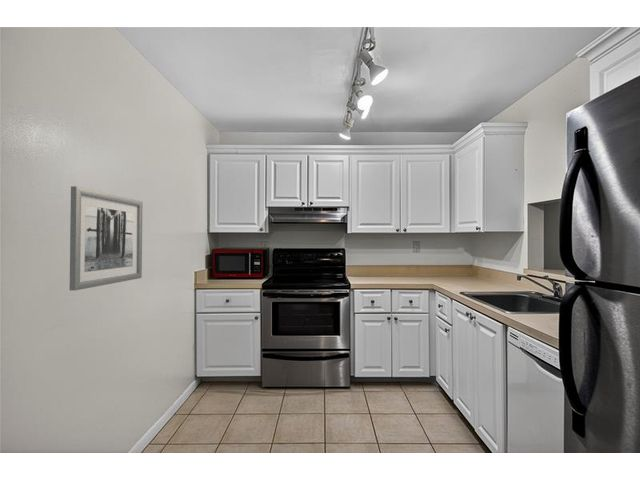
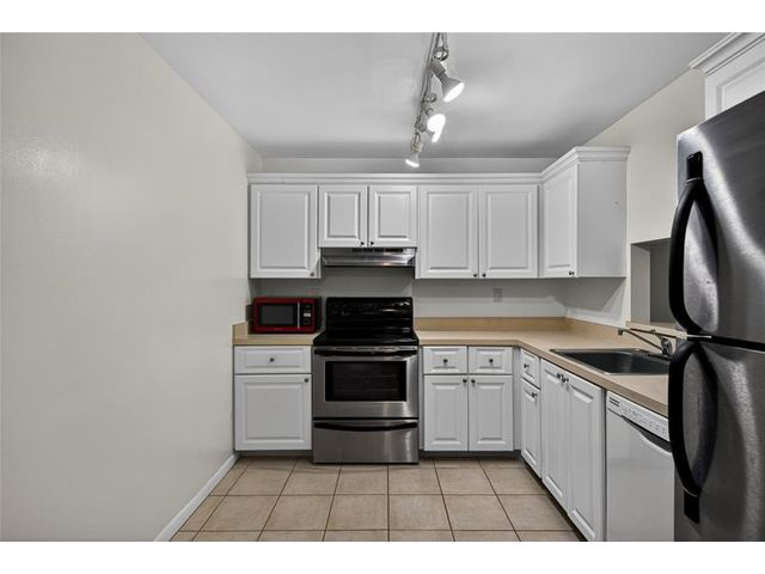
- wall art [69,185,143,291]
